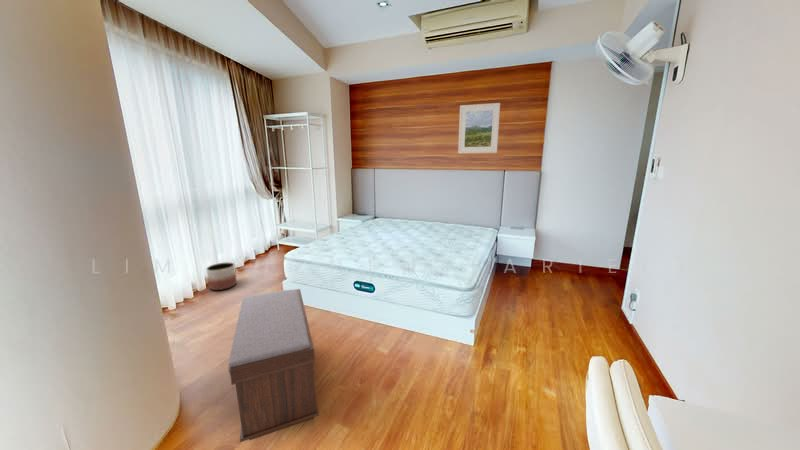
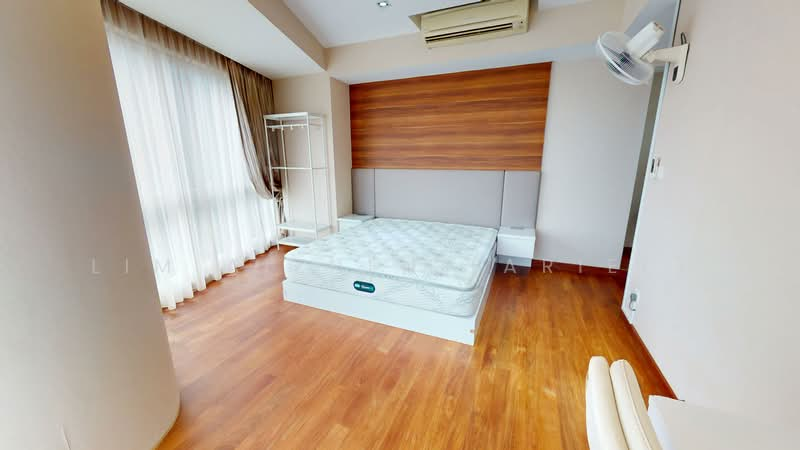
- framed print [457,102,501,154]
- planter [206,261,238,291]
- bench [227,288,320,443]
